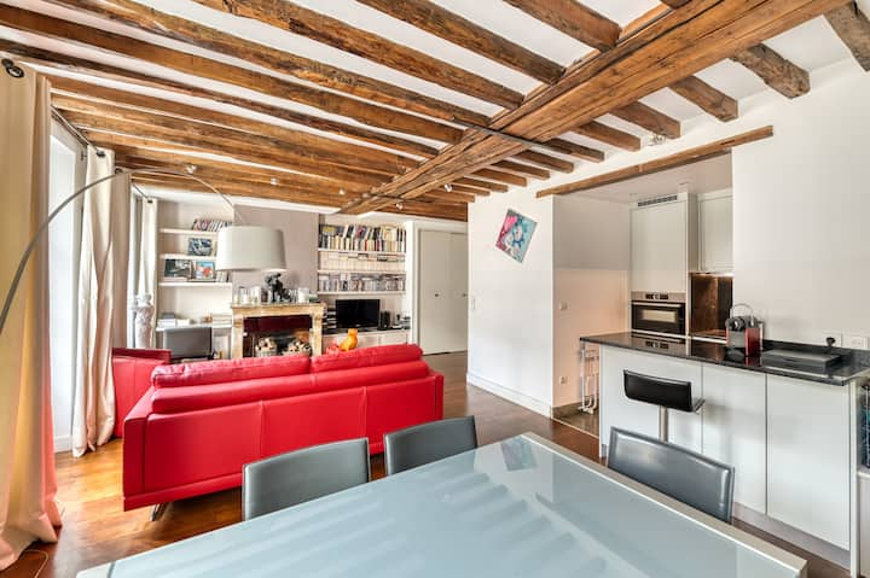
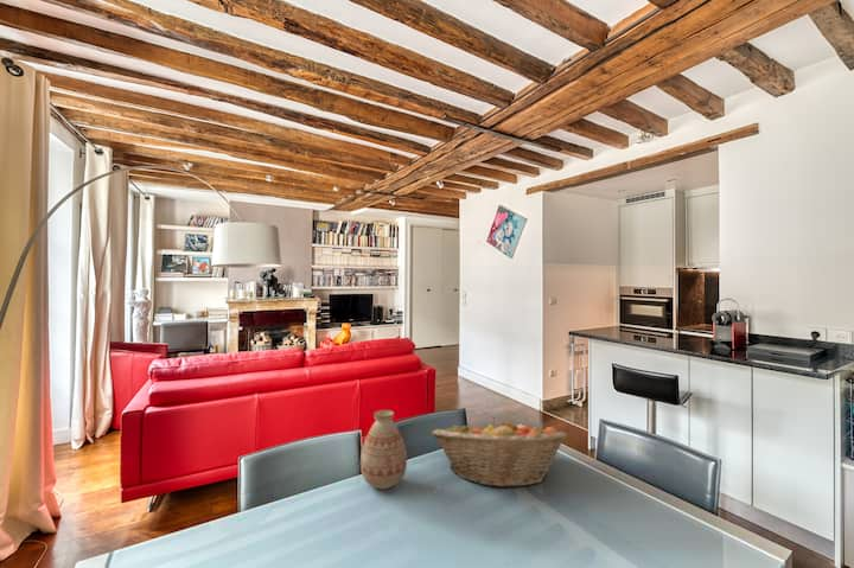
+ fruit basket [431,416,568,489]
+ vase [359,409,408,490]
